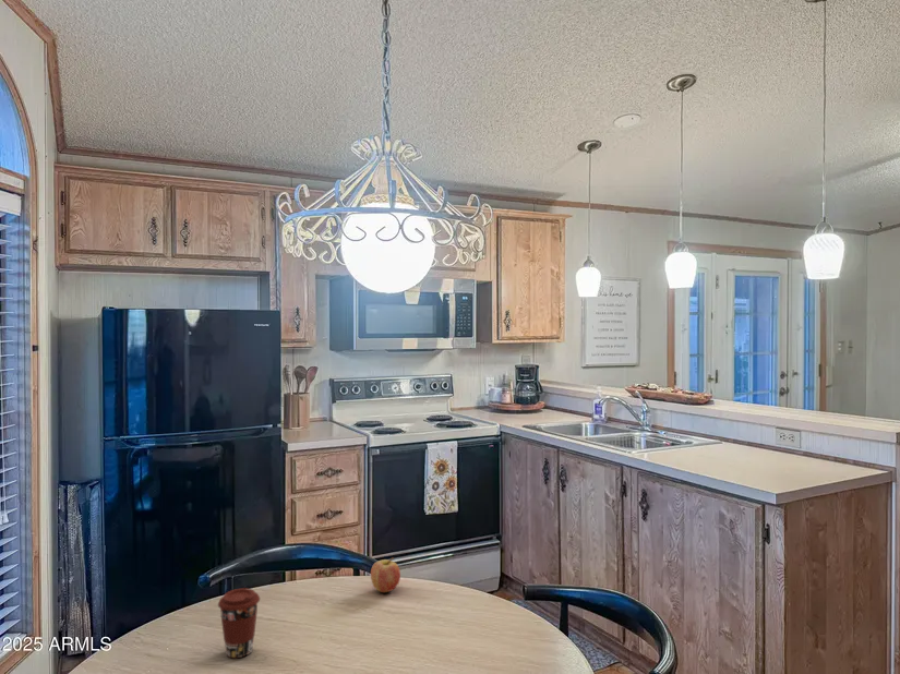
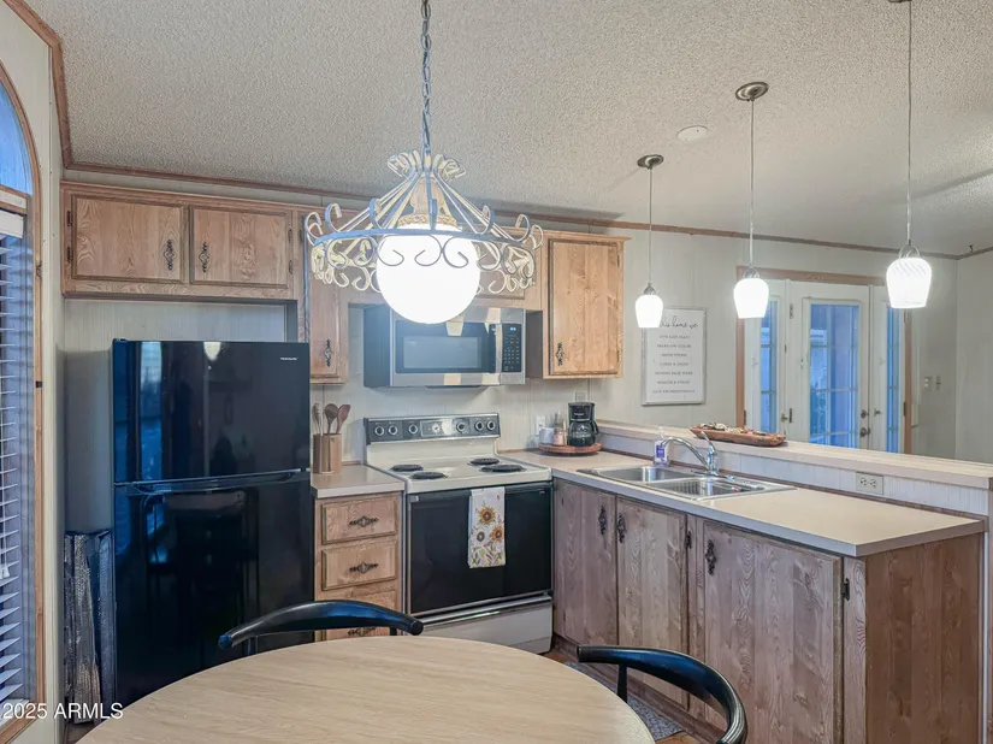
- coffee cup [217,587,261,659]
- fruit [370,556,401,593]
